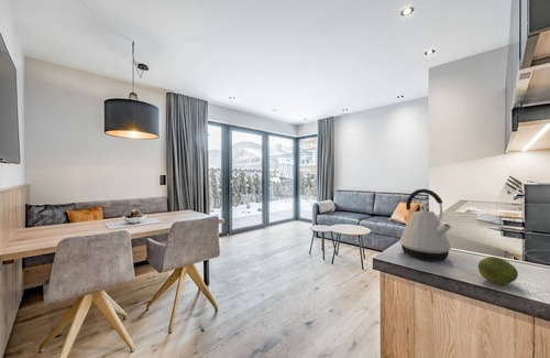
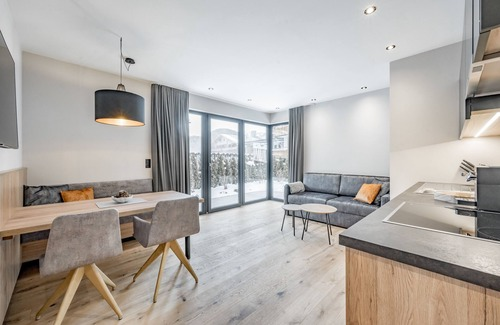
- kettle [399,188,453,262]
- fruit [477,256,519,285]
